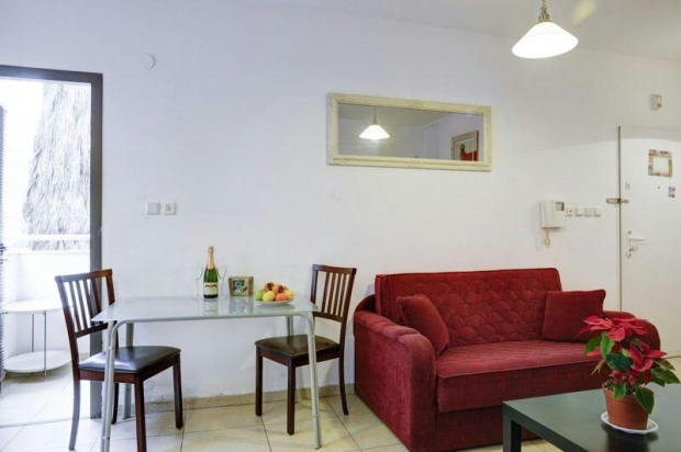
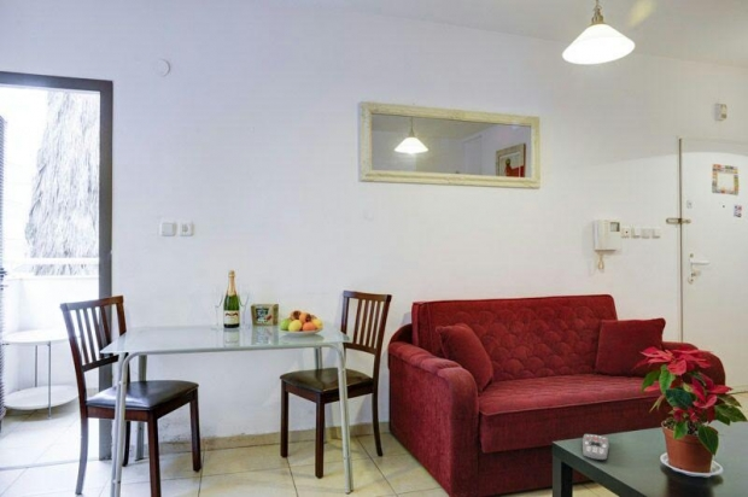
+ remote control [582,433,610,462]
